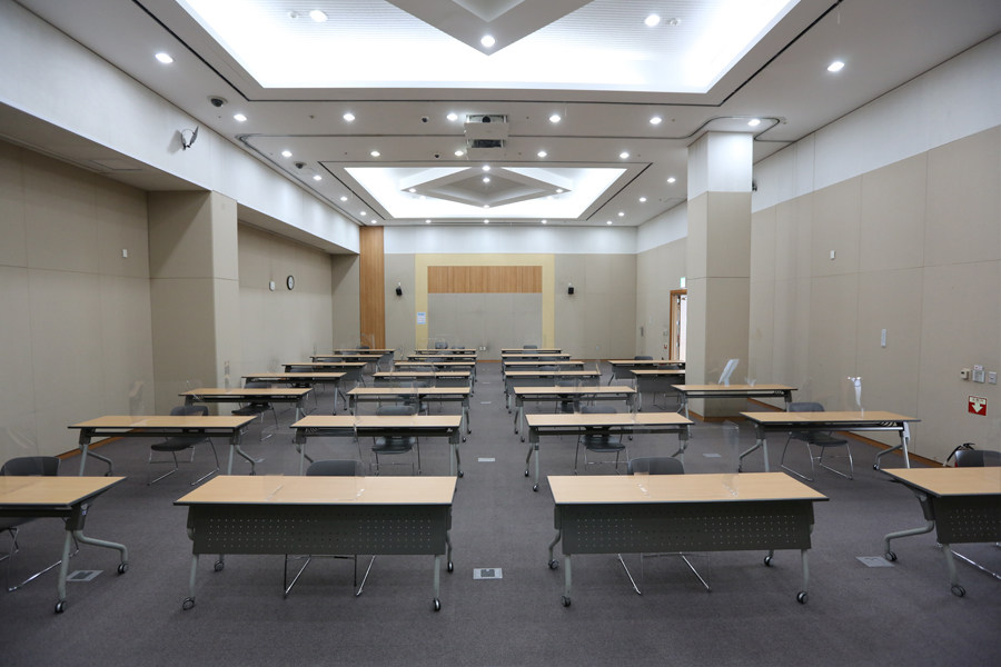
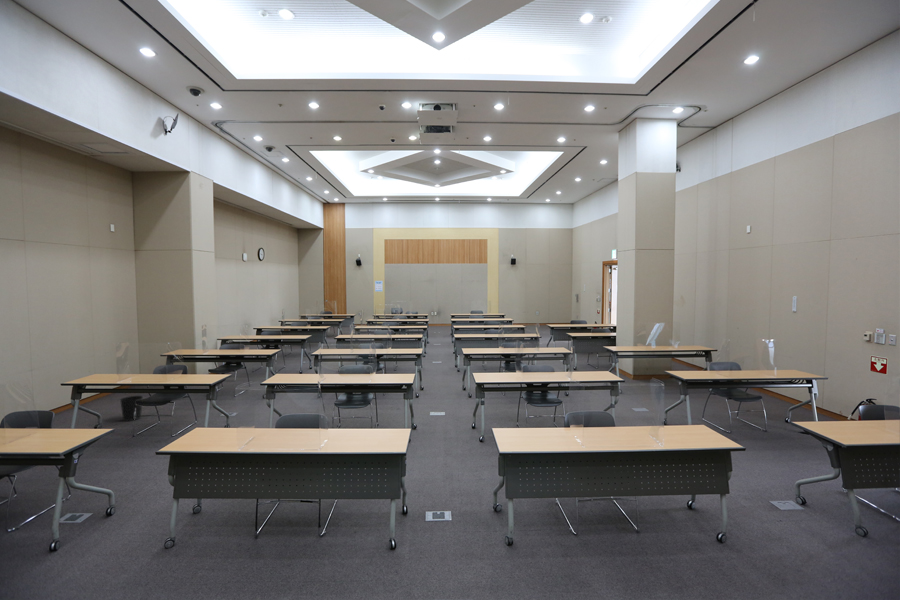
+ wastebasket [119,395,144,422]
